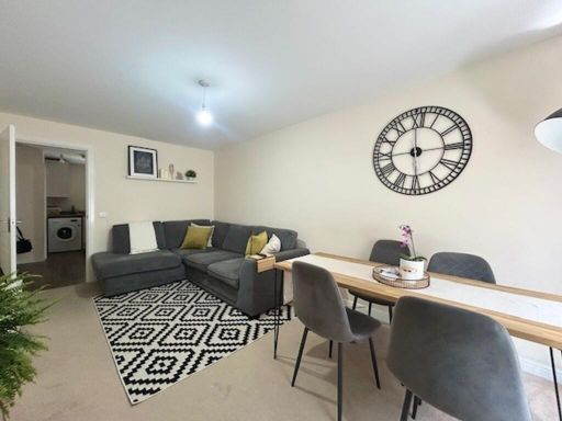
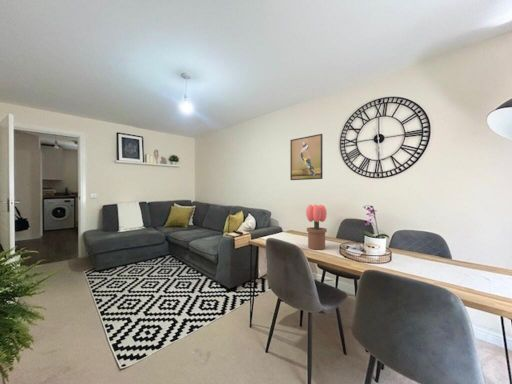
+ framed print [289,133,324,181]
+ potted flower [305,204,328,250]
